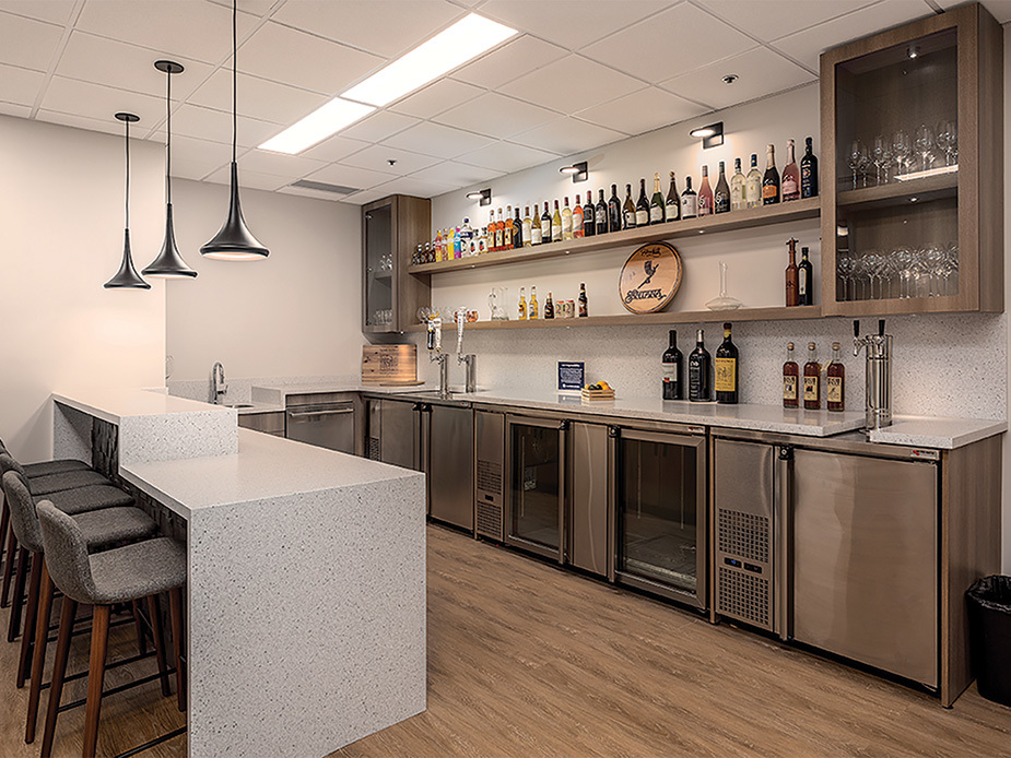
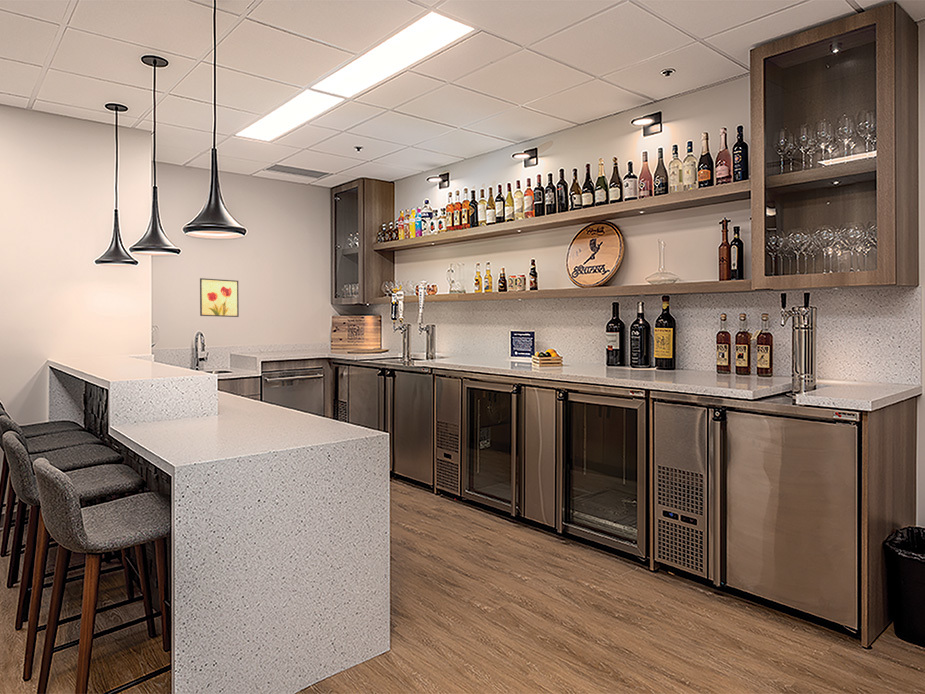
+ wall art [199,277,240,318]
